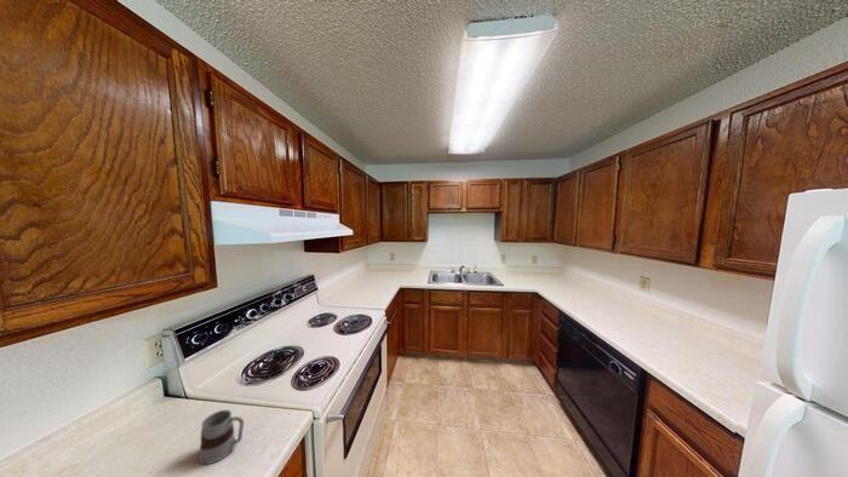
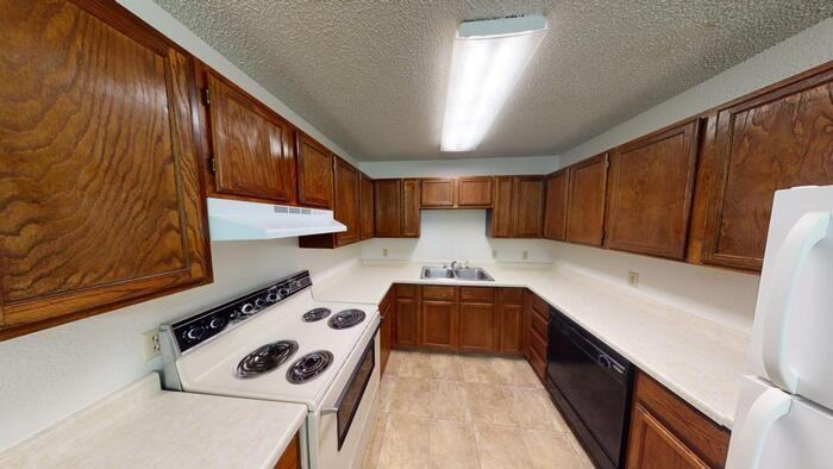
- mug [197,409,245,465]
